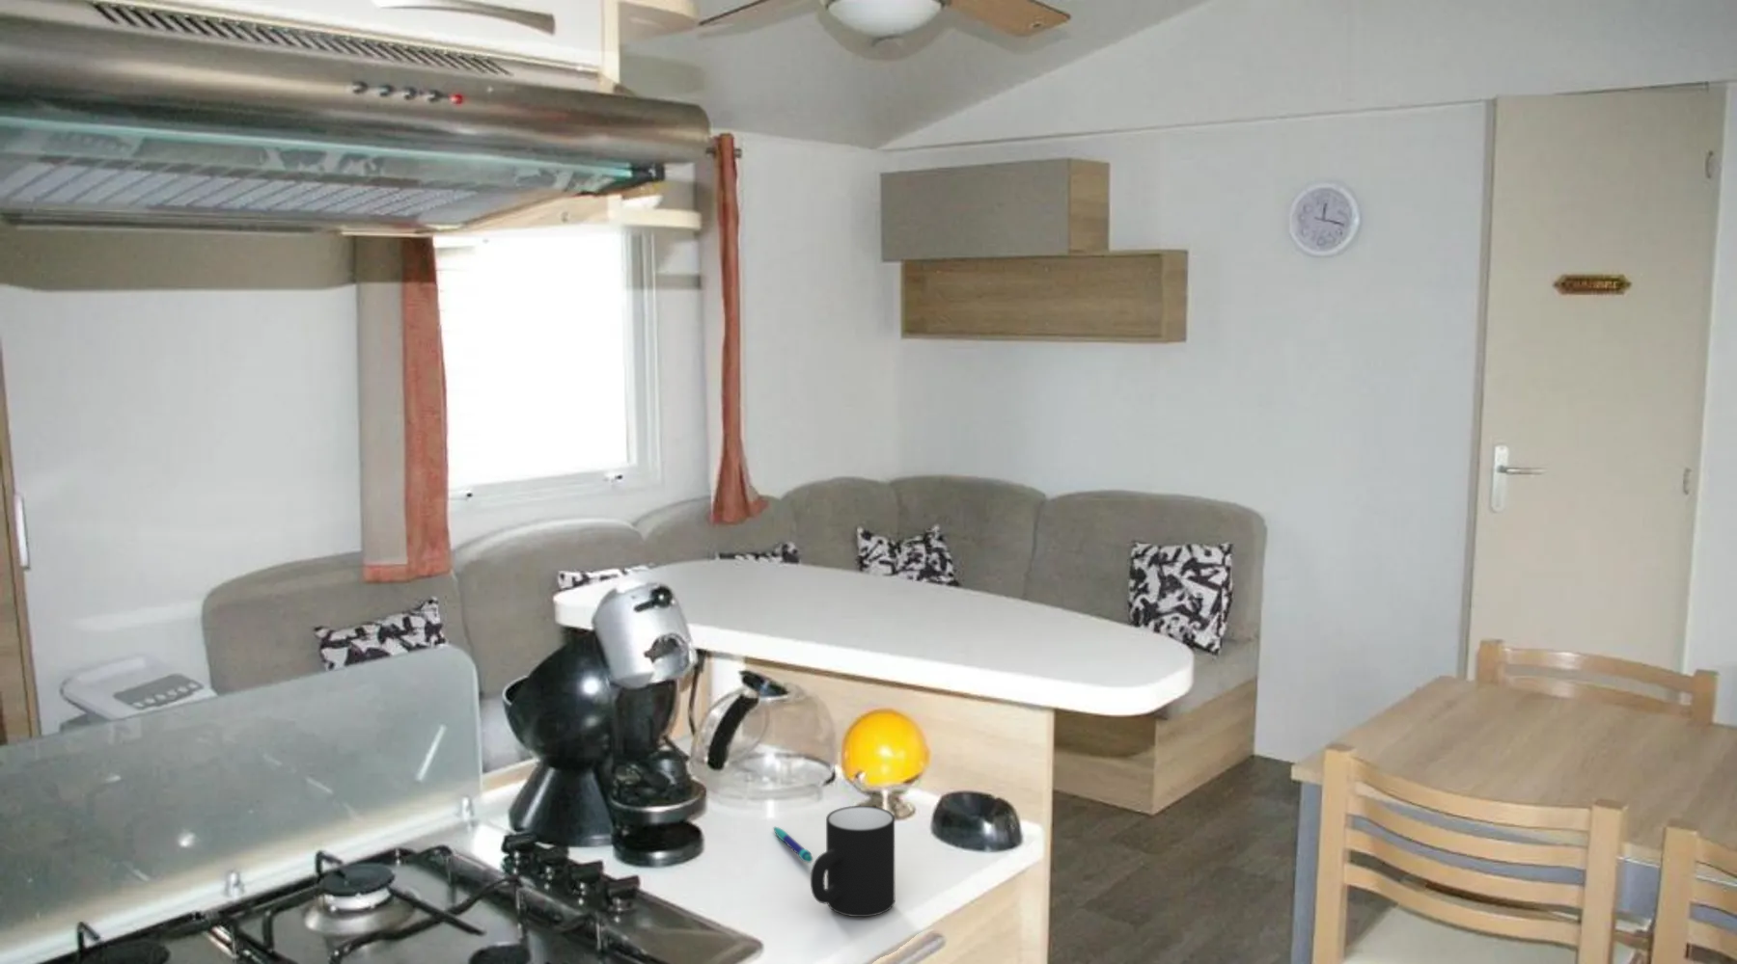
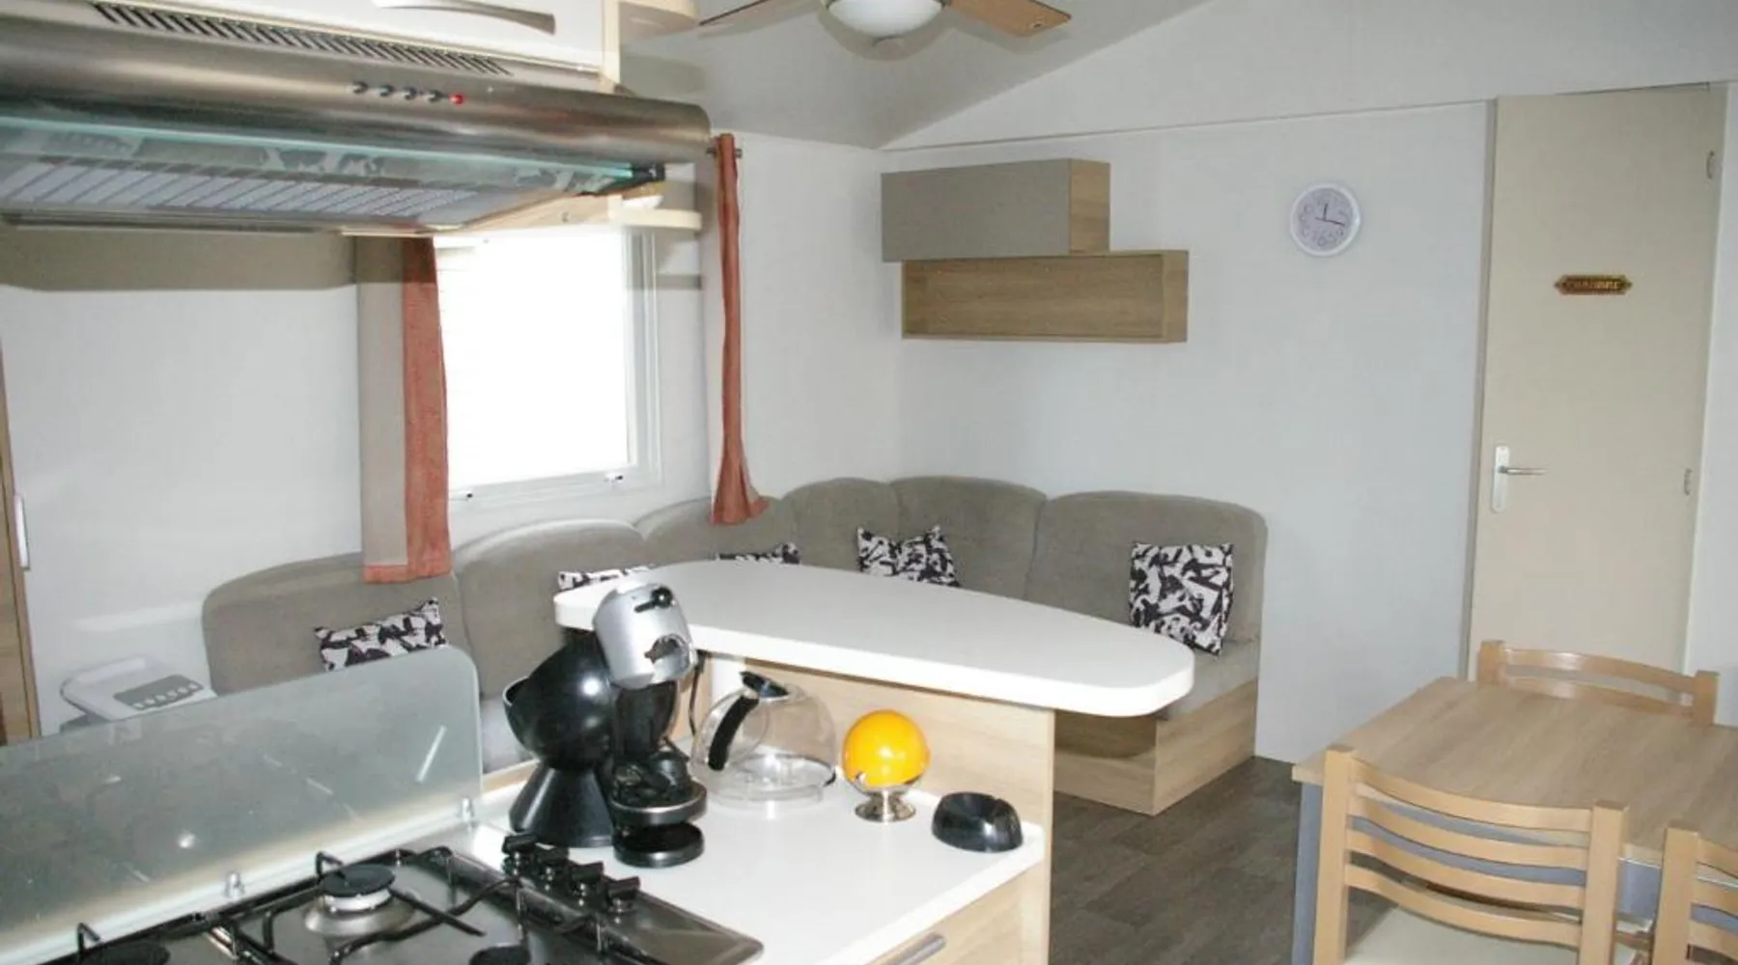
- pen [772,826,814,864]
- mug [809,805,896,918]
